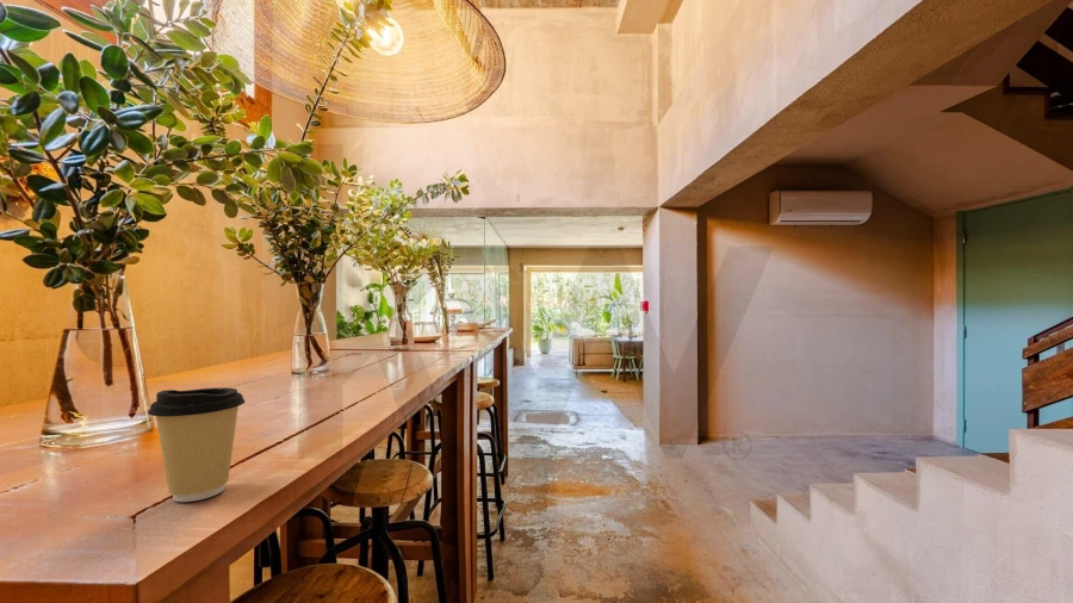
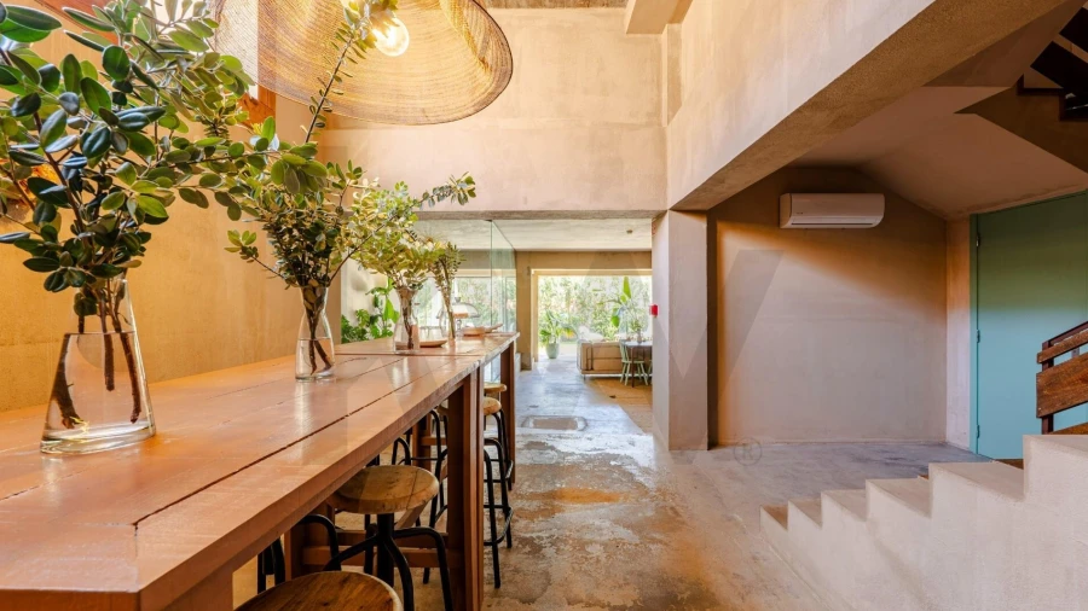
- coffee cup [147,386,246,503]
